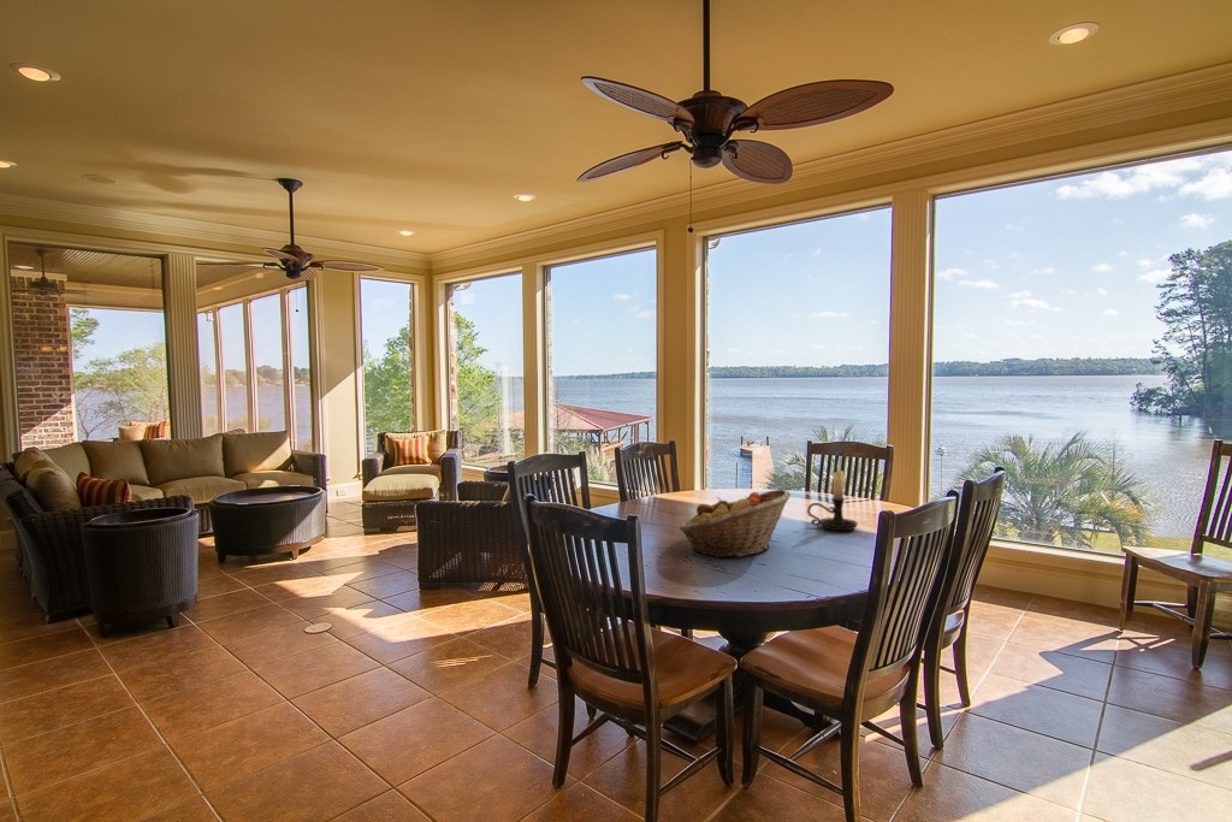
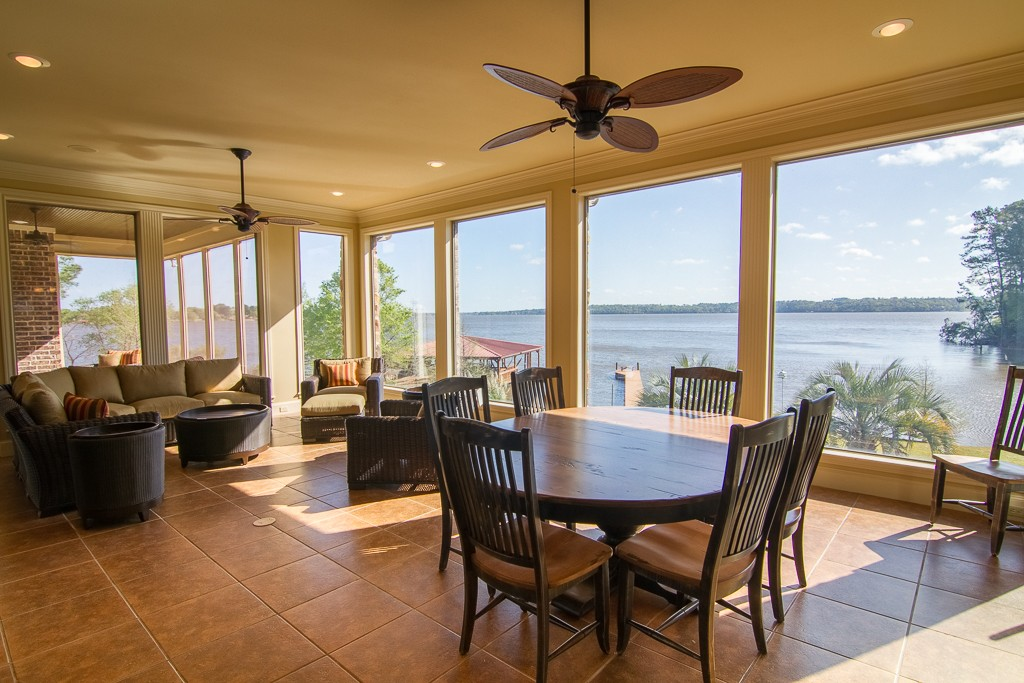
- candle holder [806,461,859,532]
- fruit basket [677,487,792,558]
